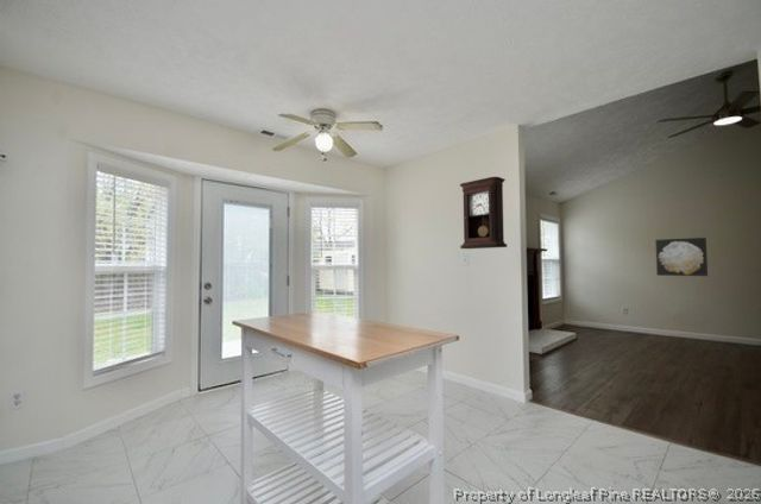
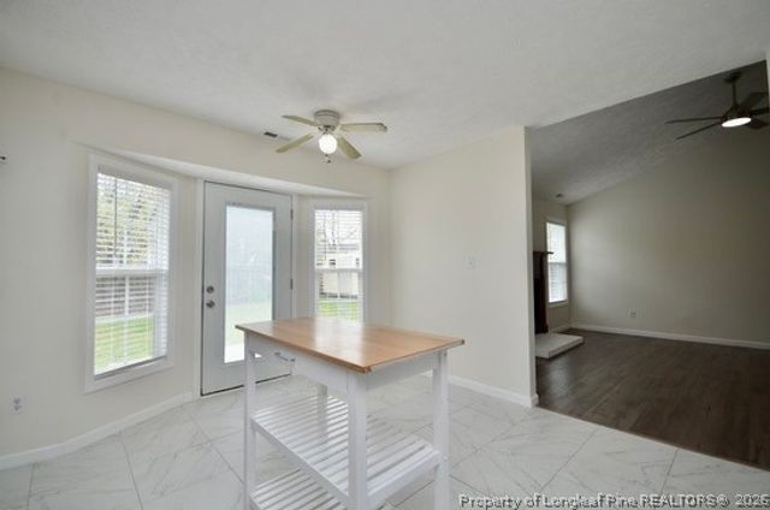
- wall art [654,237,709,277]
- pendulum clock [459,176,508,250]
